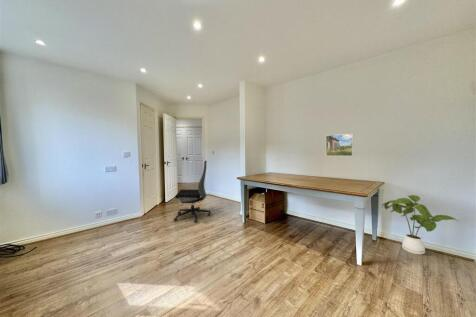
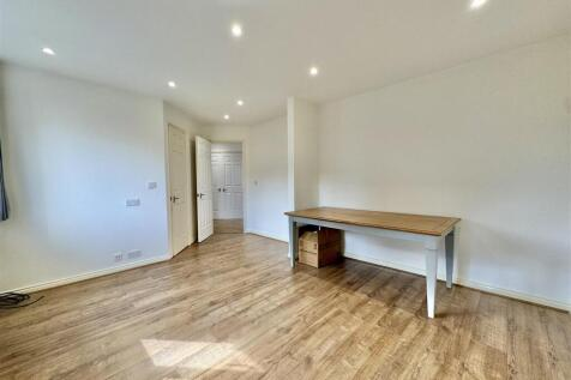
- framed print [325,133,354,157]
- office chair [173,159,211,224]
- house plant [381,194,460,255]
